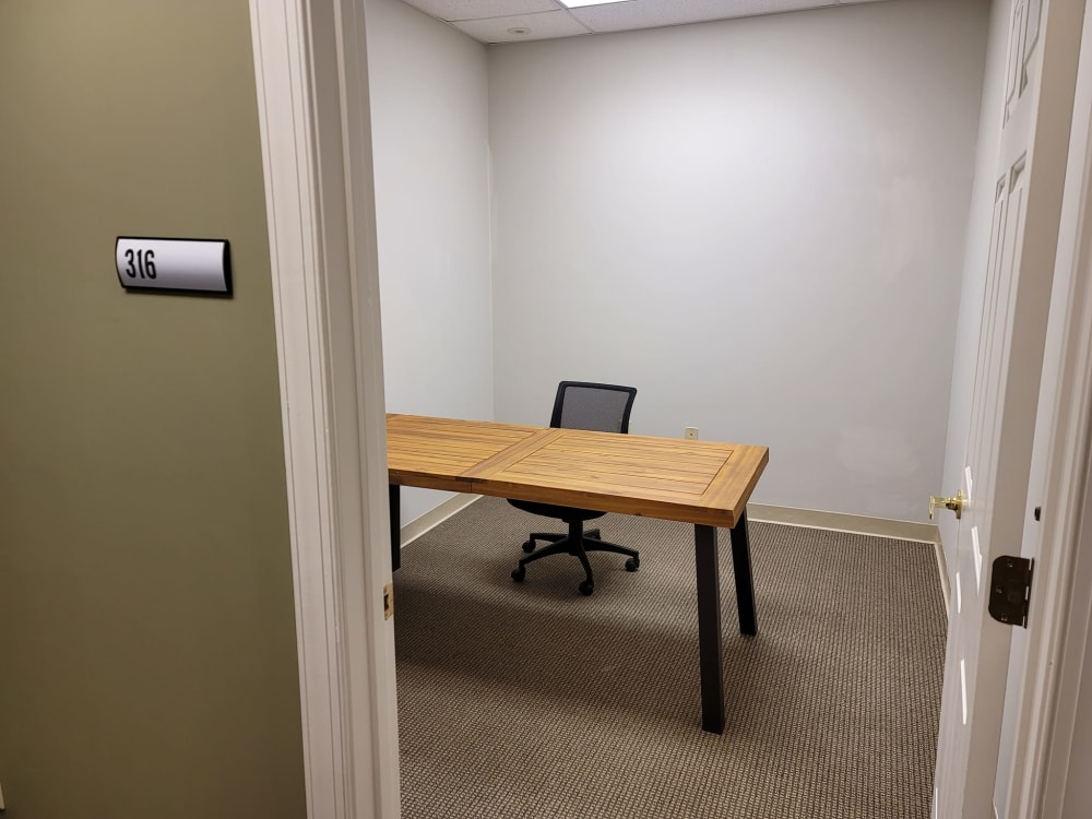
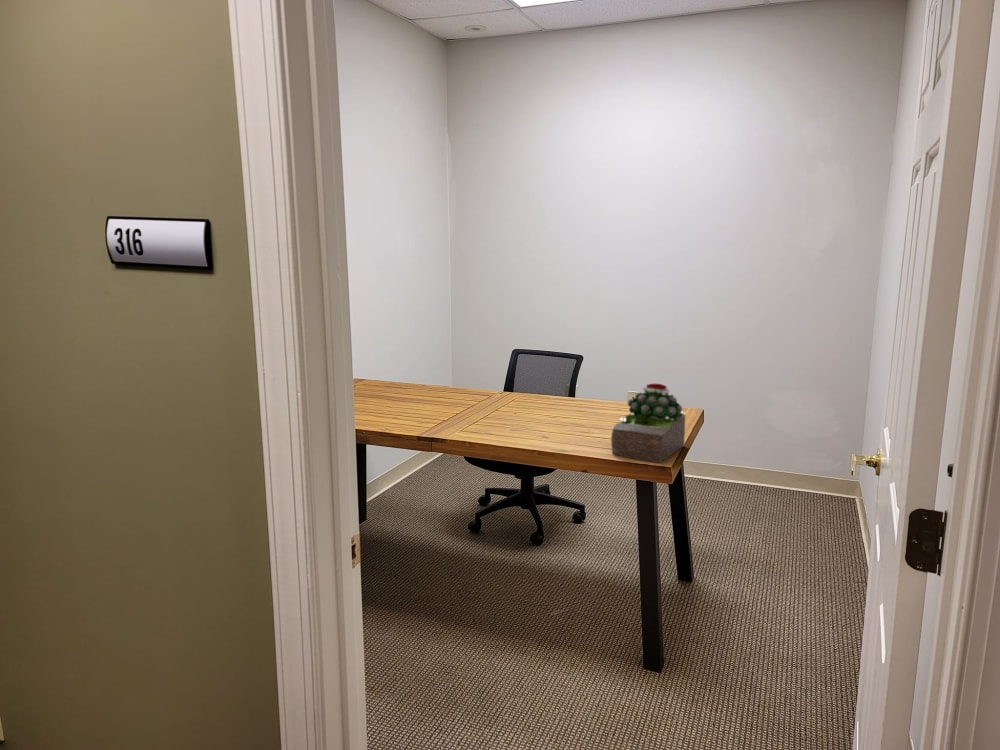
+ succulent plant [610,383,686,464]
